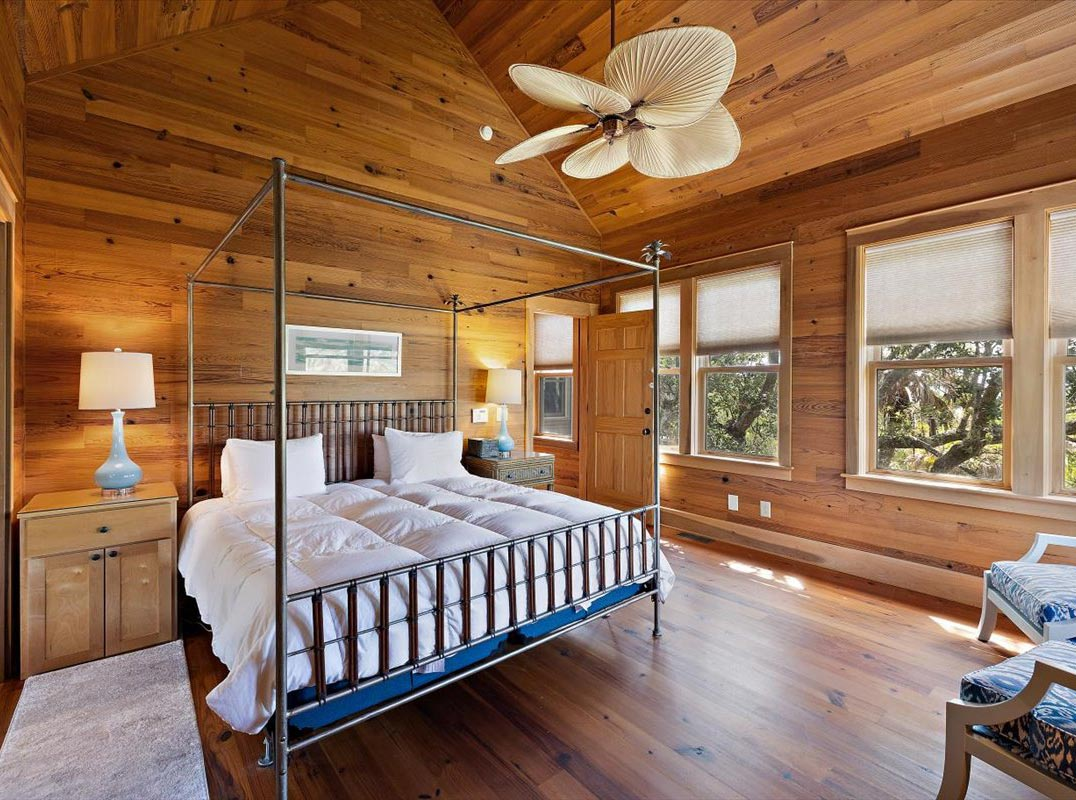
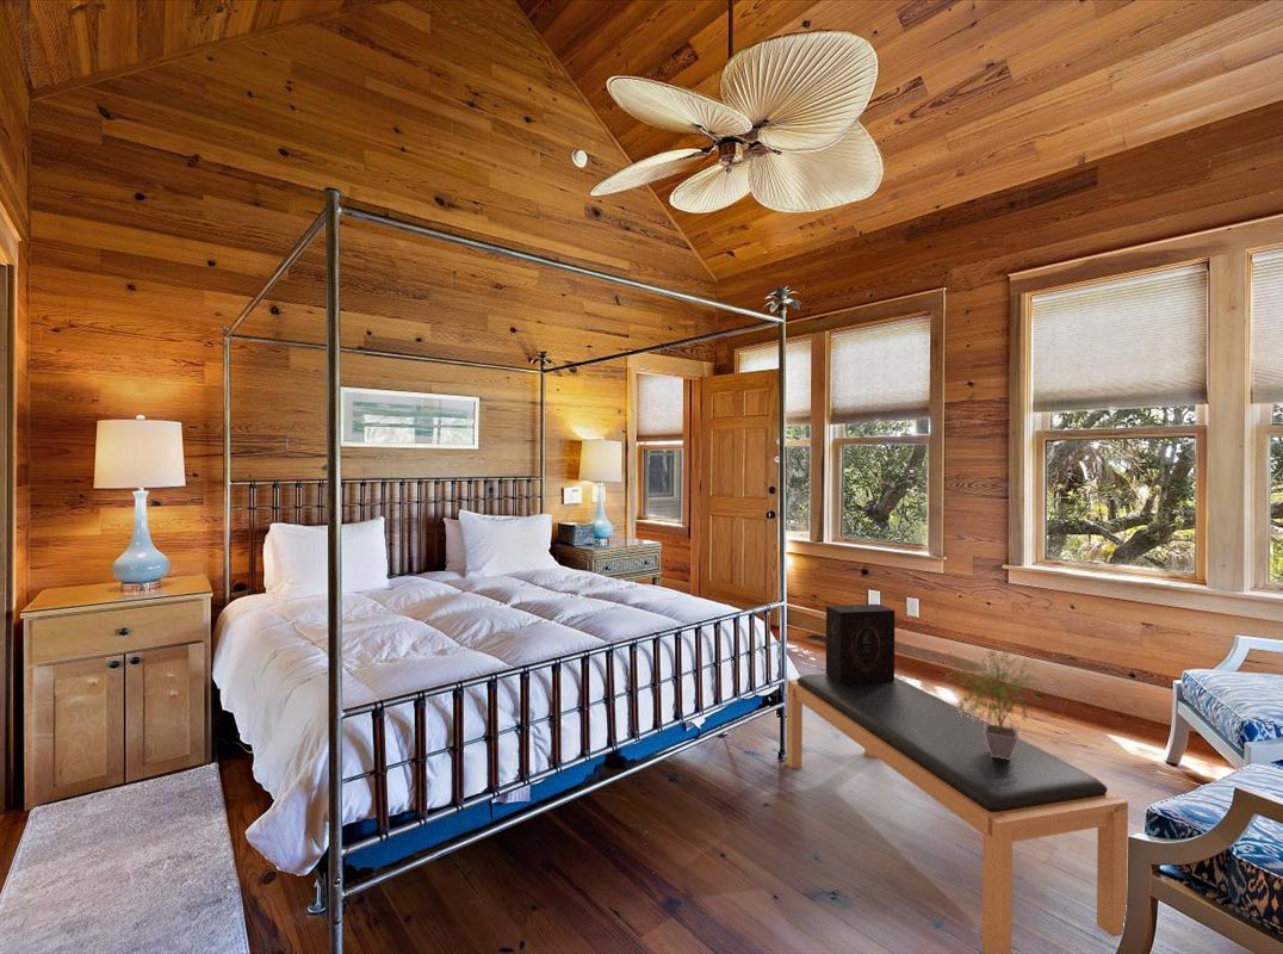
+ bench [786,673,1129,954]
+ decorative box [825,603,895,683]
+ potted plant [943,643,1046,760]
